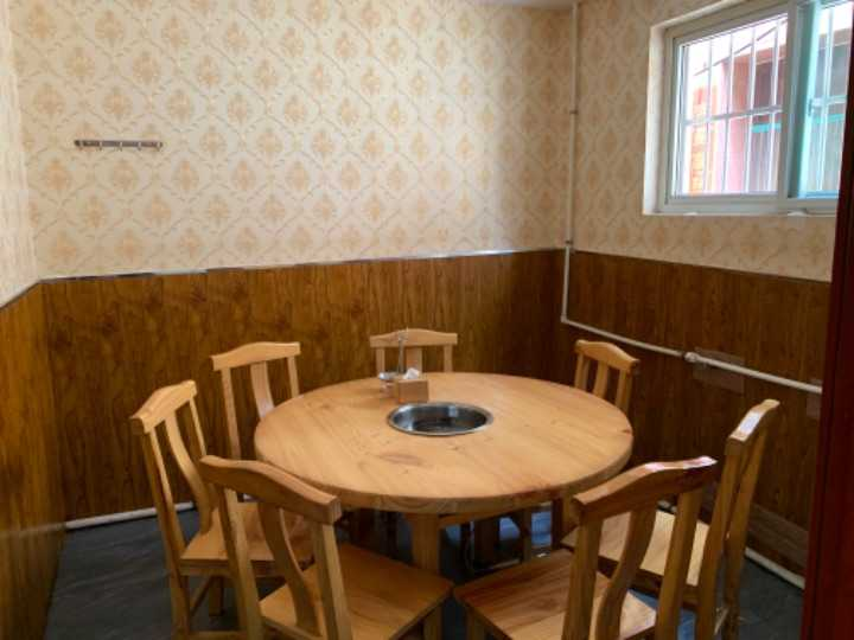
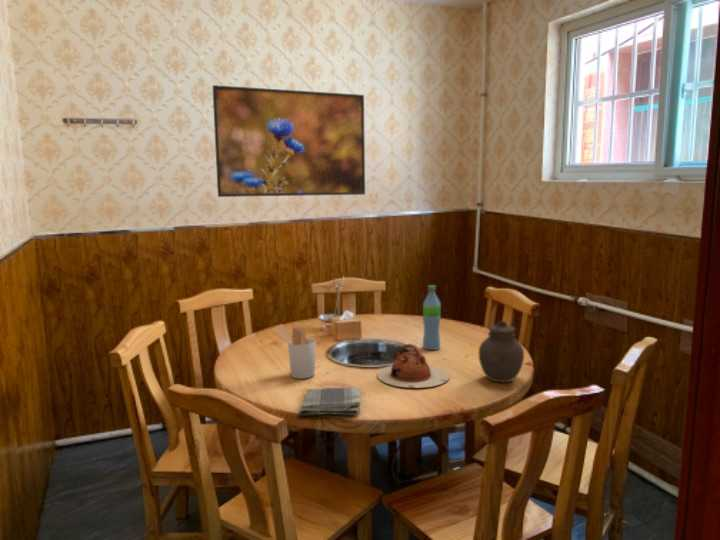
+ utensil holder [271,323,317,380]
+ jar [478,320,525,383]
+ teapot [376,343,451,389]
+ water bottle [422,284,442,351]
+ dish towel [298,386,362,416]
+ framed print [211,84,366,198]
